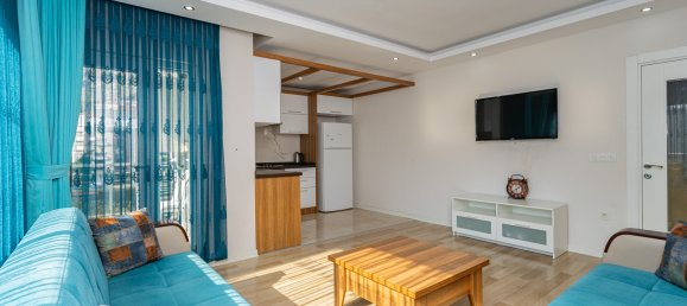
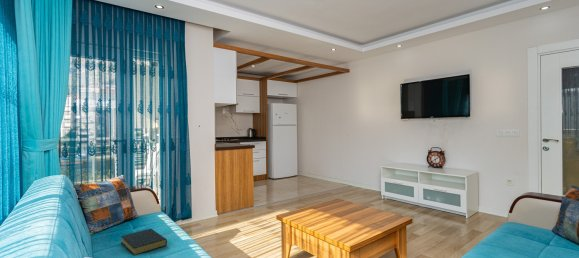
+ hardback book [120,228,168,257]
